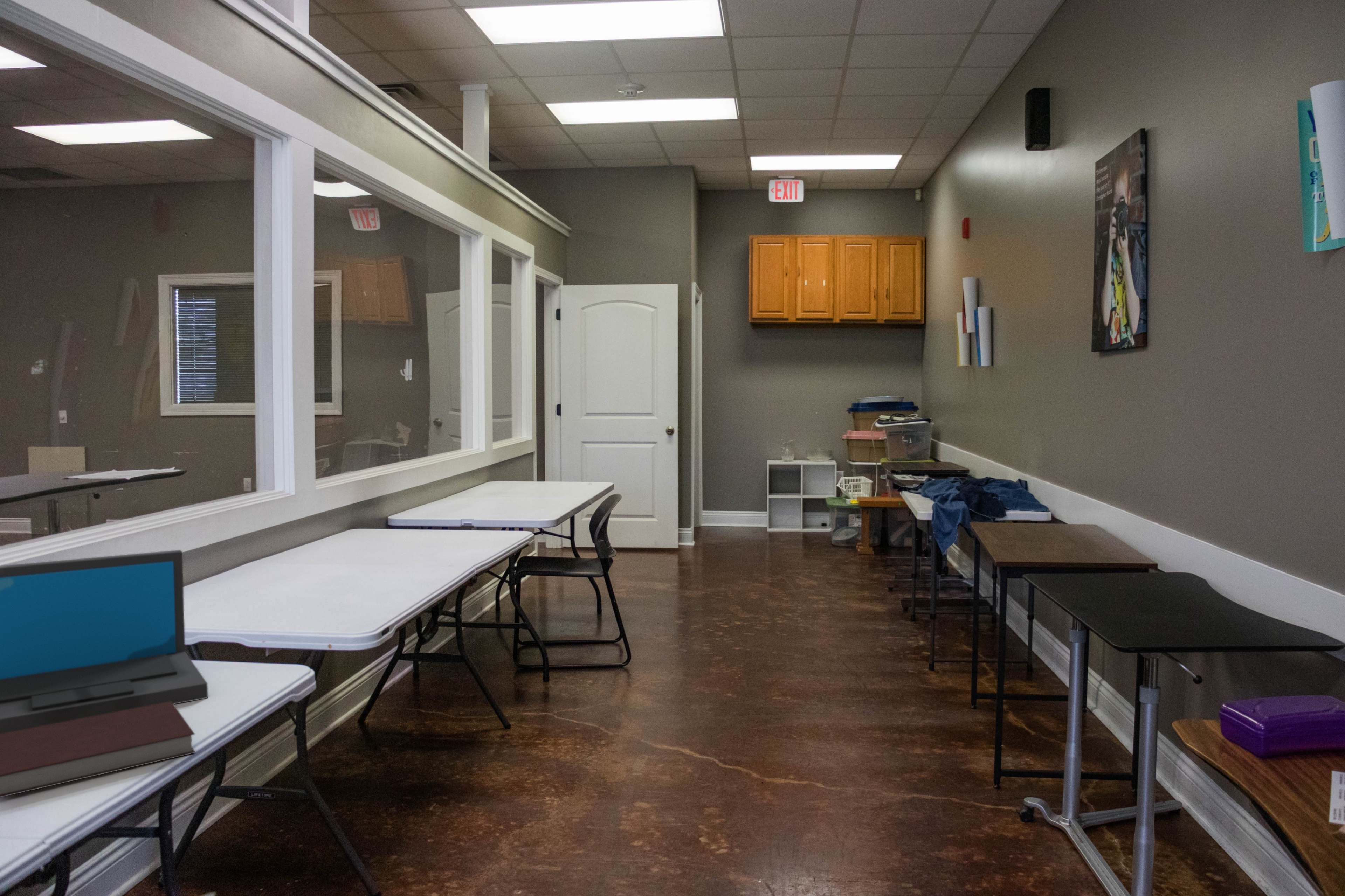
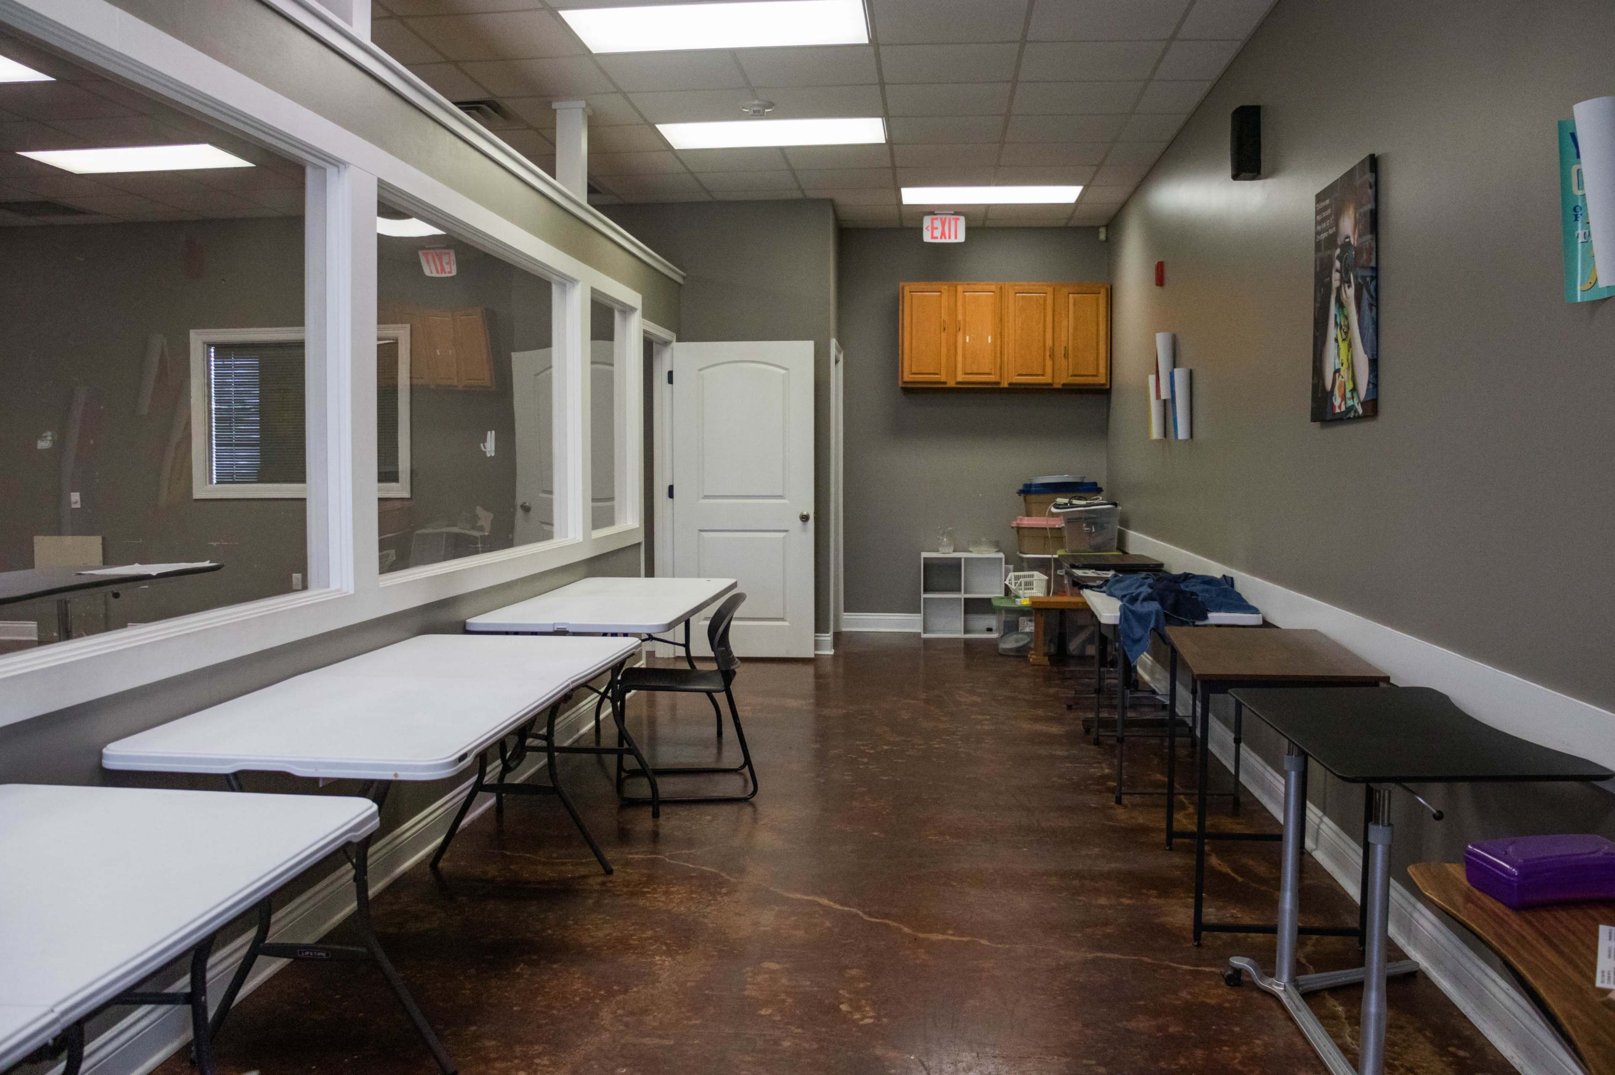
- laptop [0,549,208,734]
- notebook [0,701,196,798]
